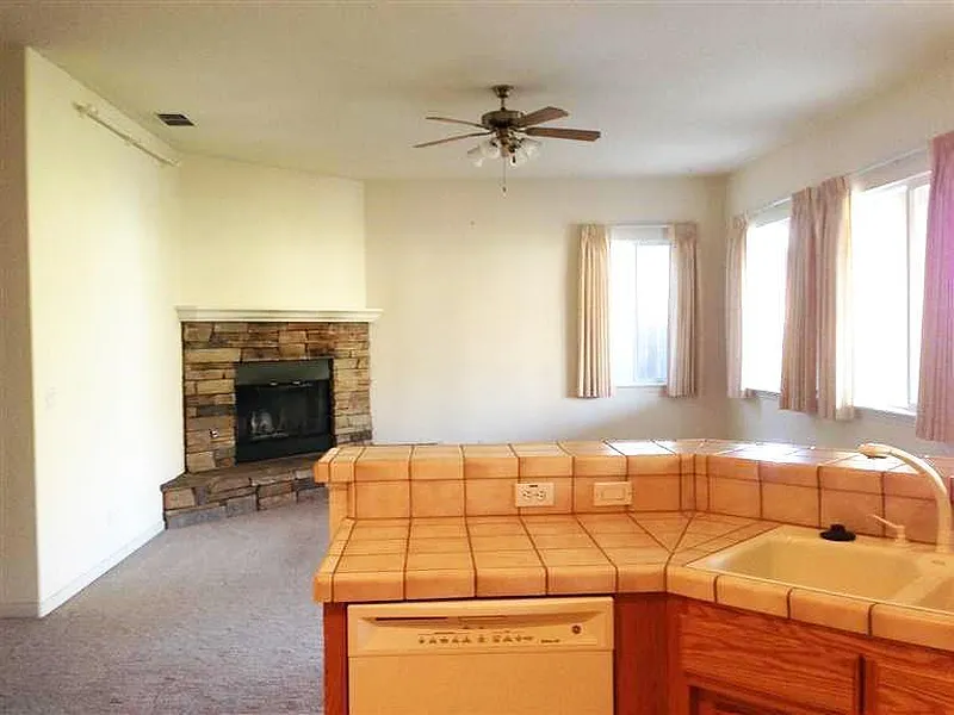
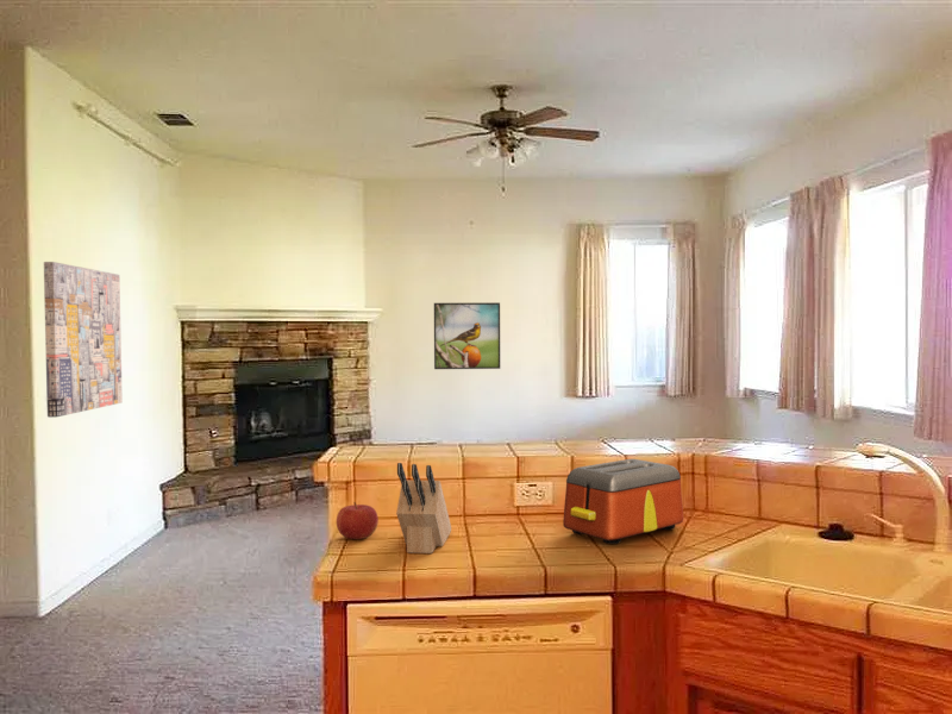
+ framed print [433,301,501,370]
+ wall art [43,261,124,419]
+ toaster [562,458,684,545]
+ fruit [336,501,380,540]
+ knife block [395,462,452,555]
